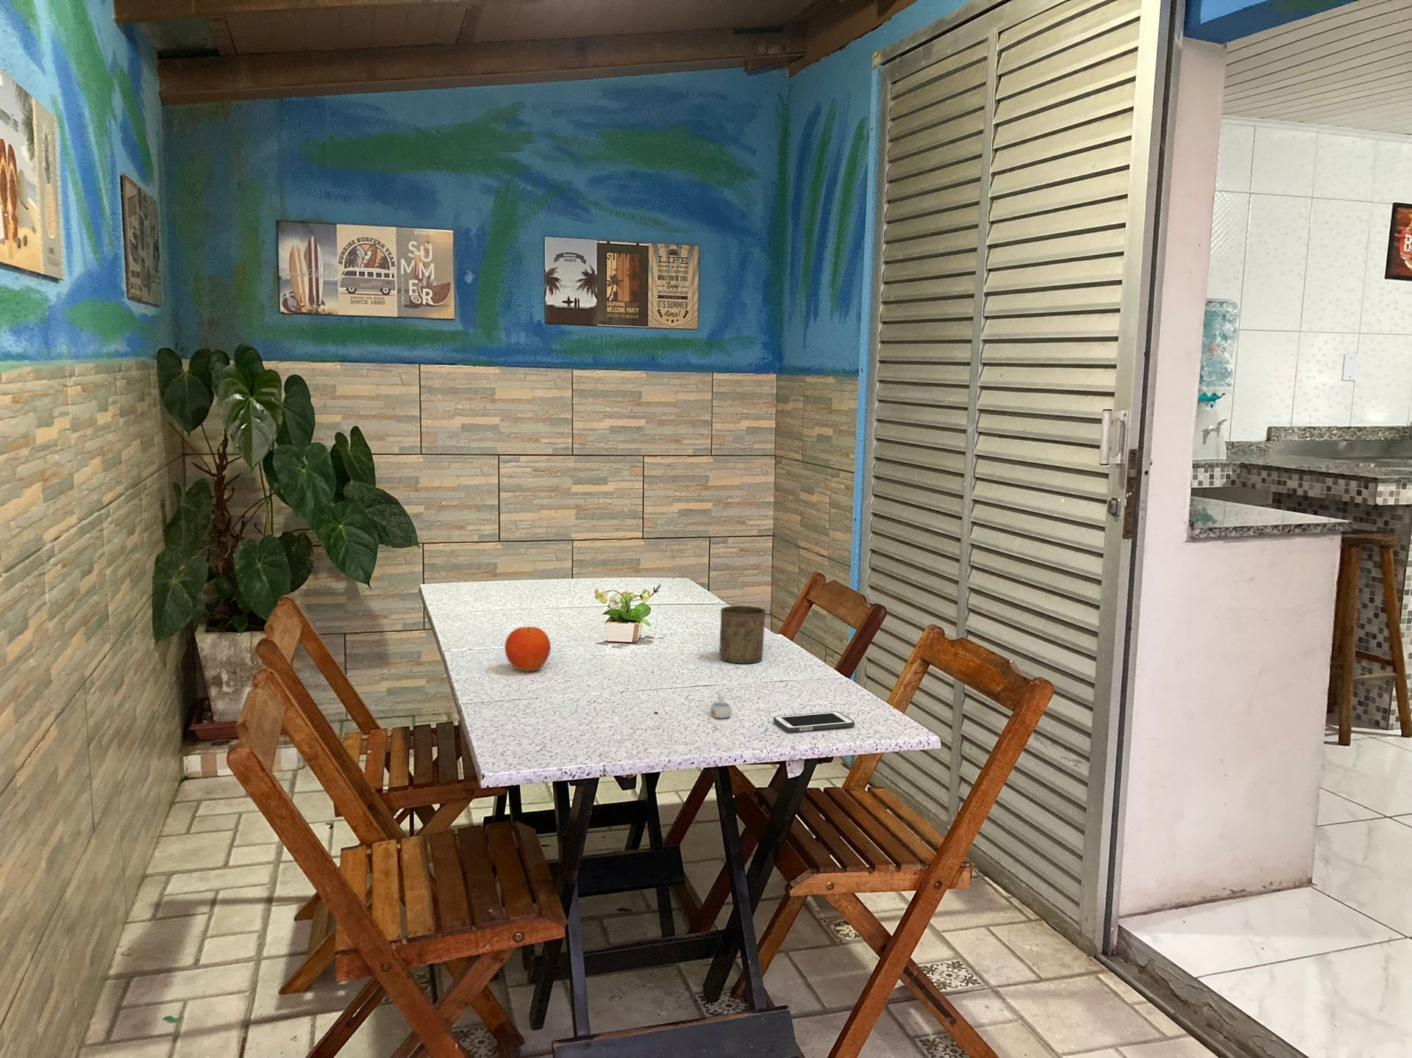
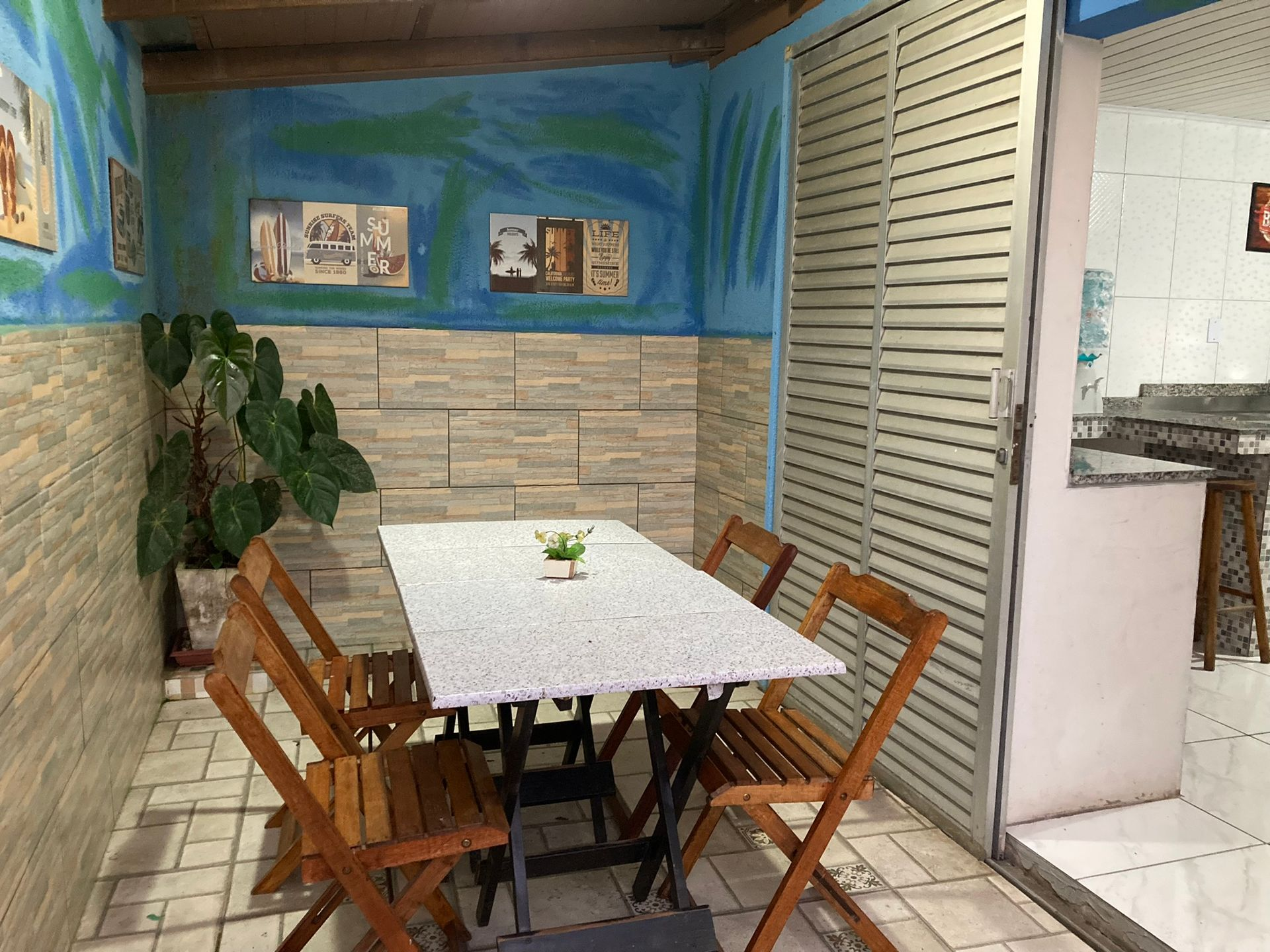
- cup [708,689,732,729]
- cup [718,605,766,663]
- cell phone [773,710,855,732]
- fruit [504,626,551,672]
